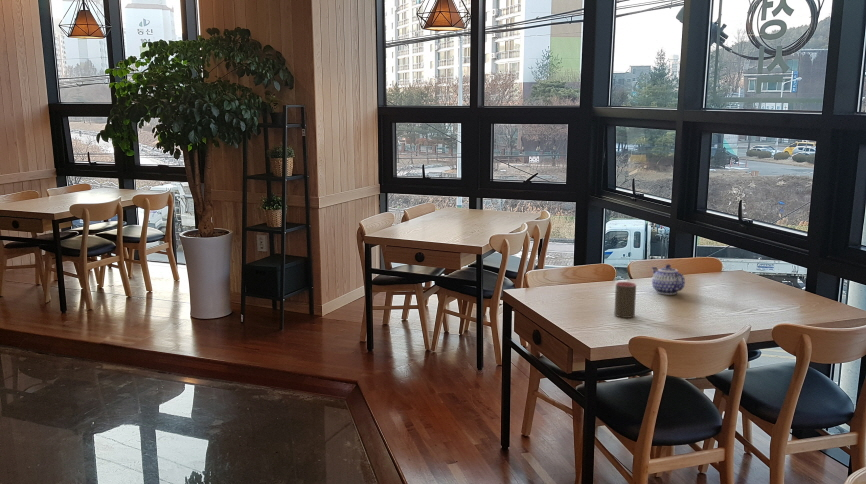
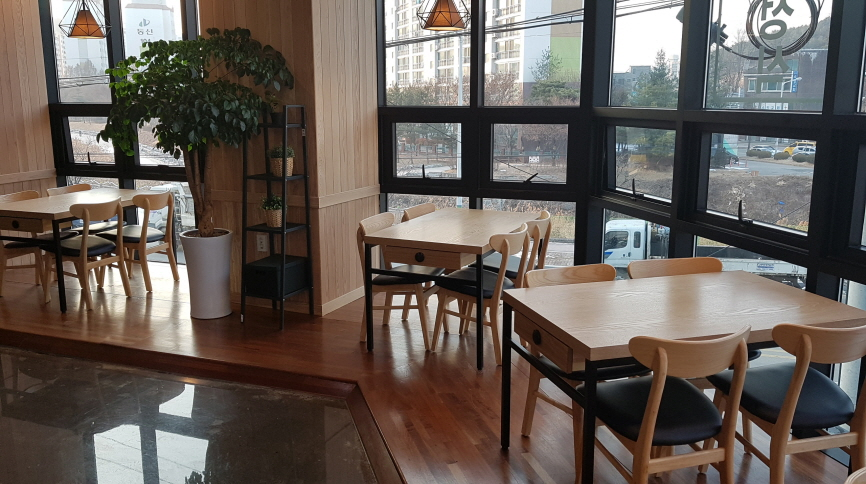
- cup [613,281,637,319]
- teapot [651,263,686,295]
